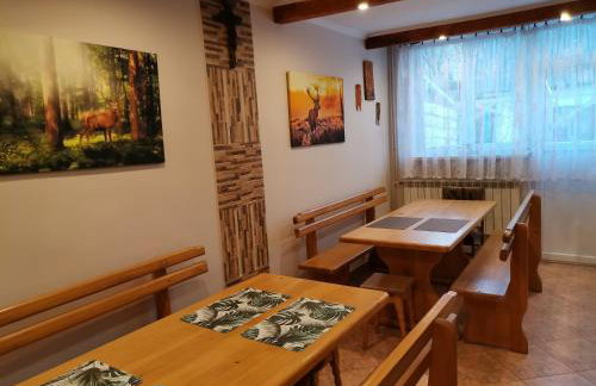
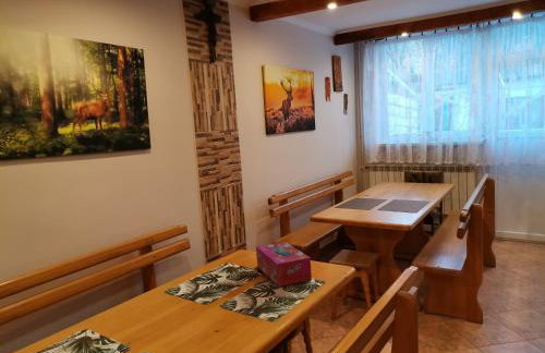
+ tissue box [255,241,313,288]
